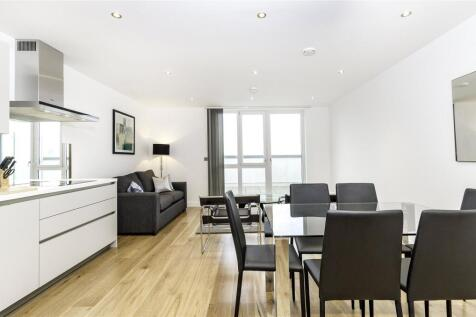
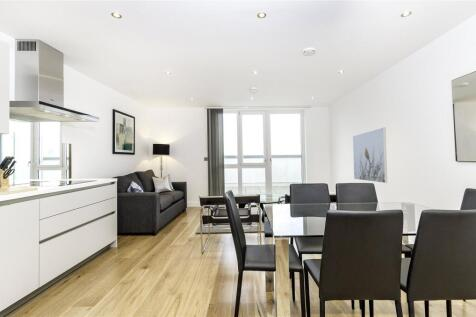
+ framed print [352,126,388,184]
